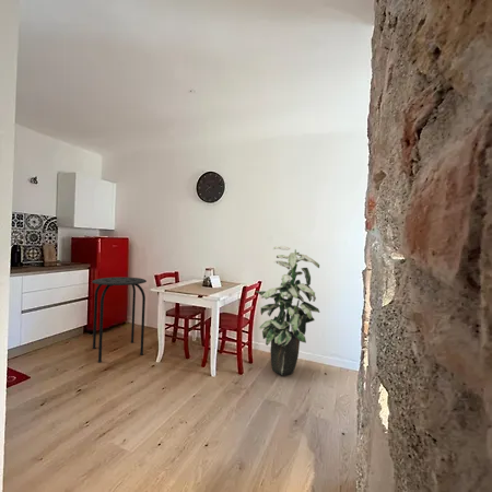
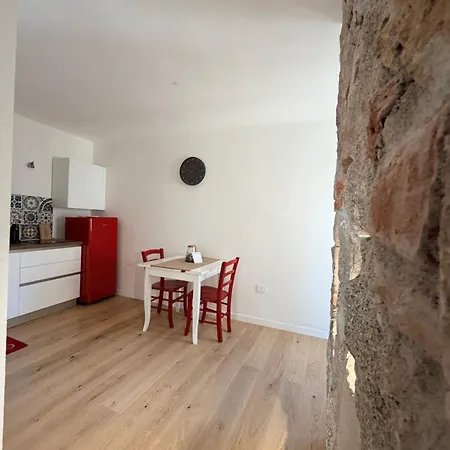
- indoor plant [255,245,321,376]
- stool [91,277,148,364]
